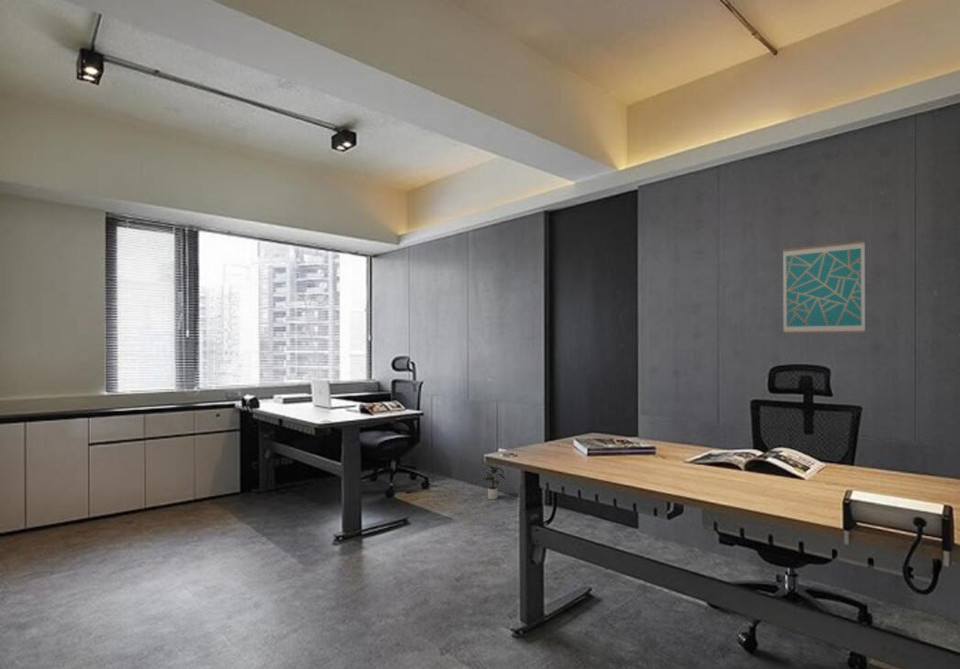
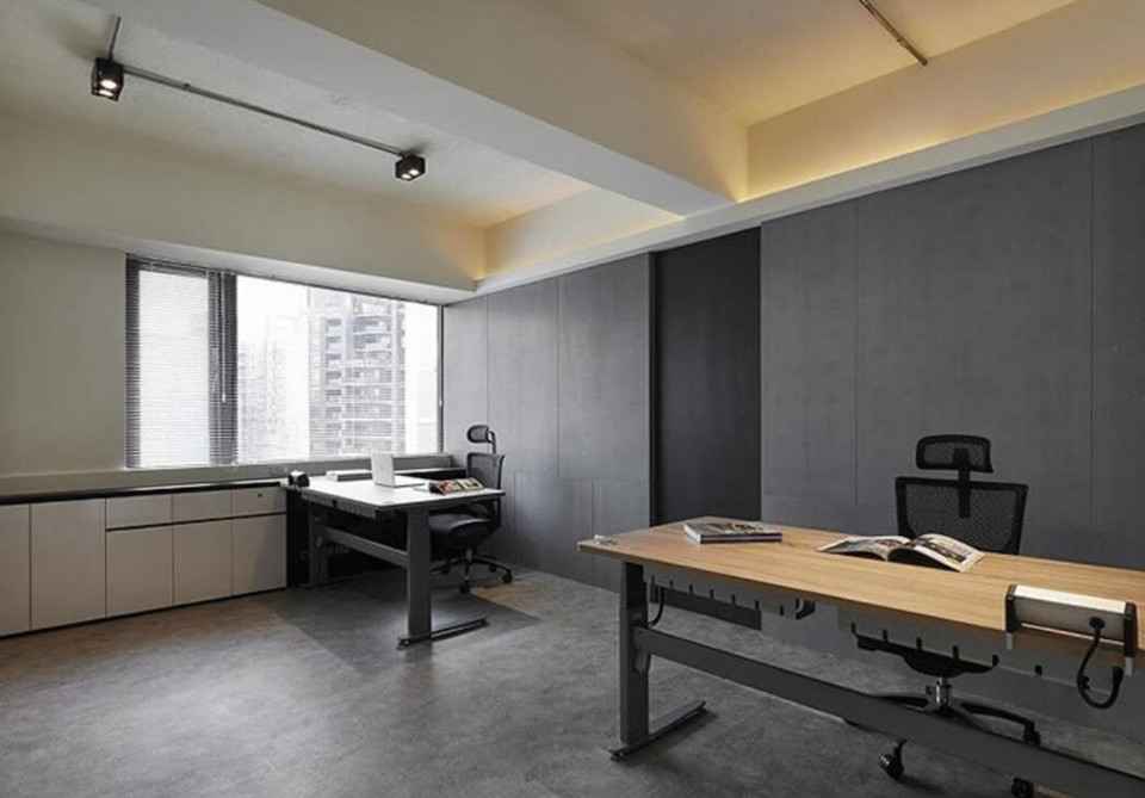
- wall art [782,239,866,334]
- potted plant [481,460,506,500]
